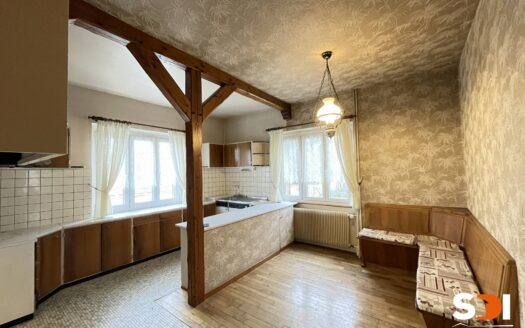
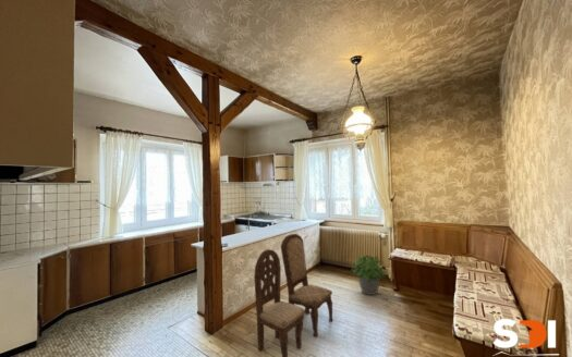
+ dining chair [253,233,334,357]
+ potted plant [350,254,387,296]
